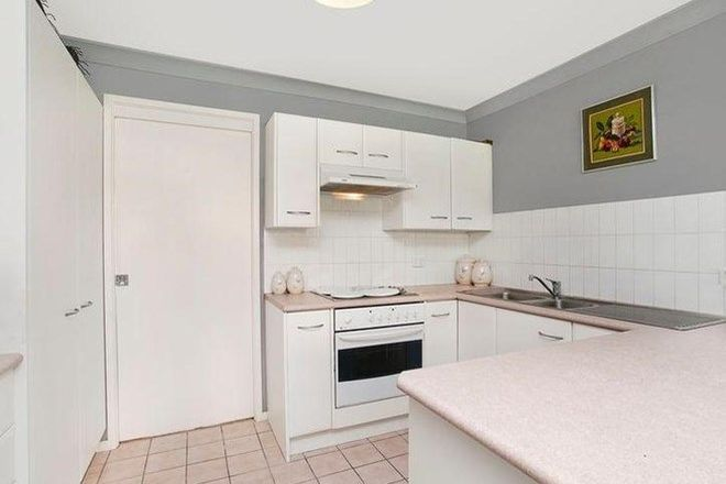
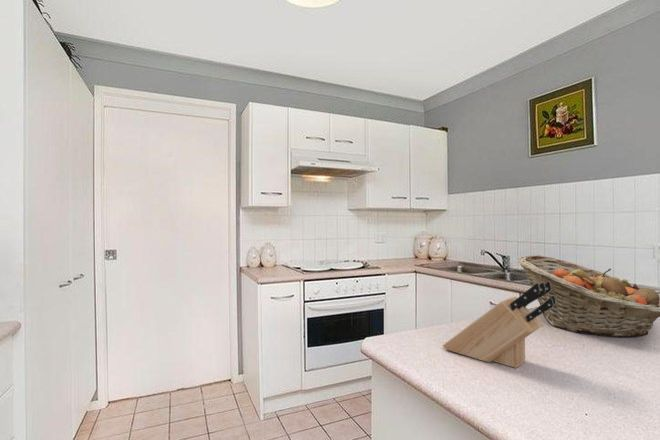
+ fruit basket [517,254,660,338]
+ knife block [442,281,556,369]
